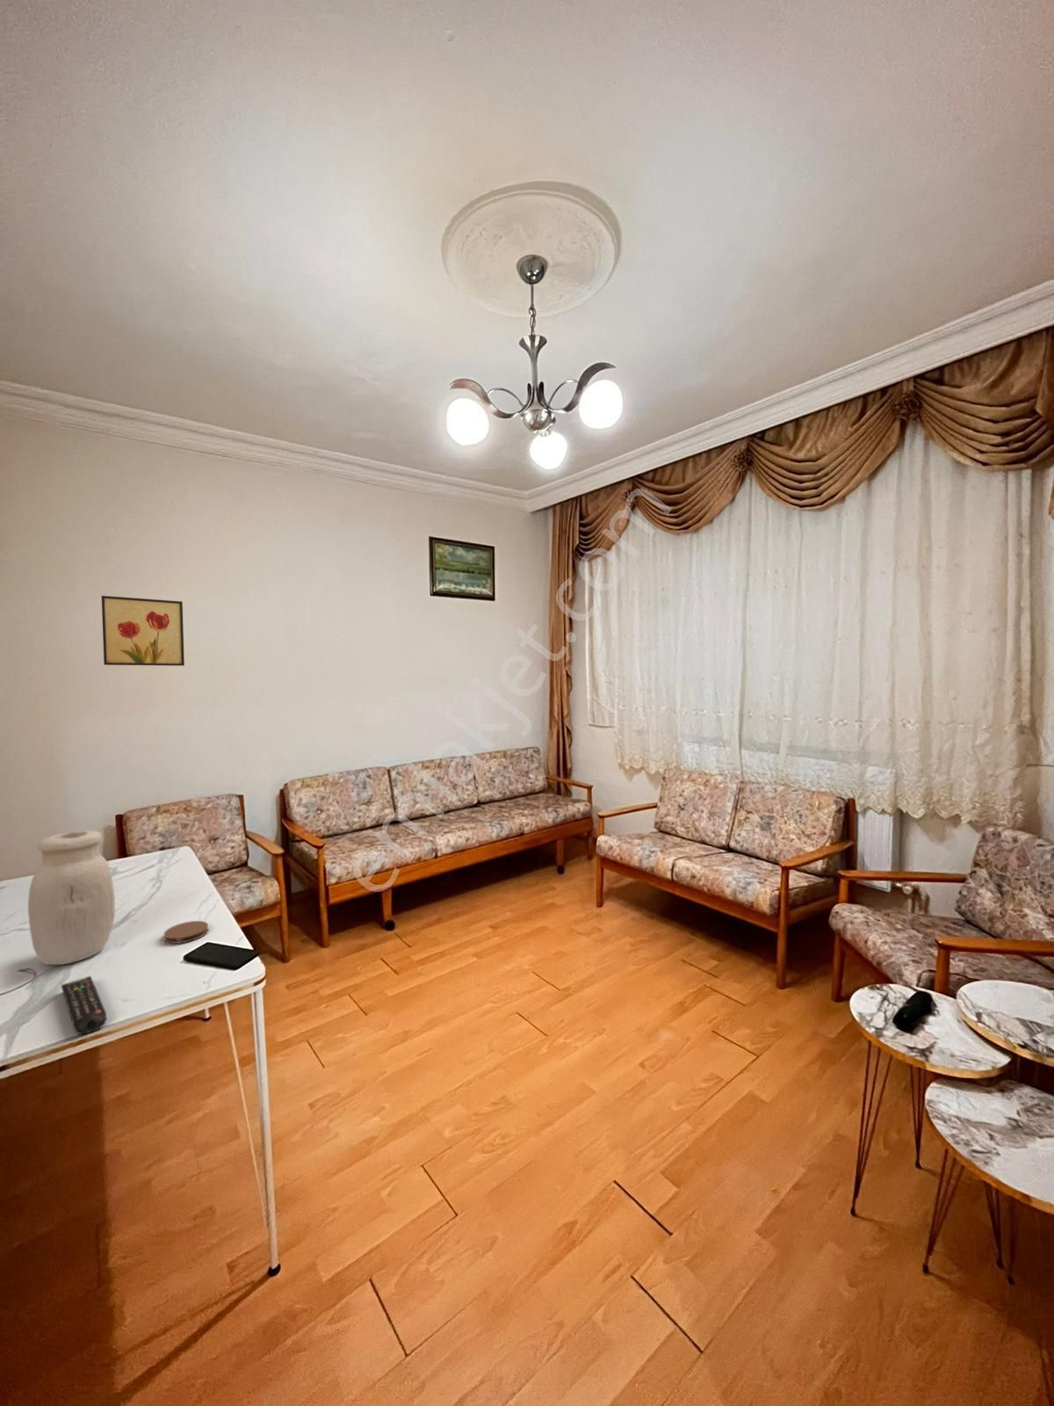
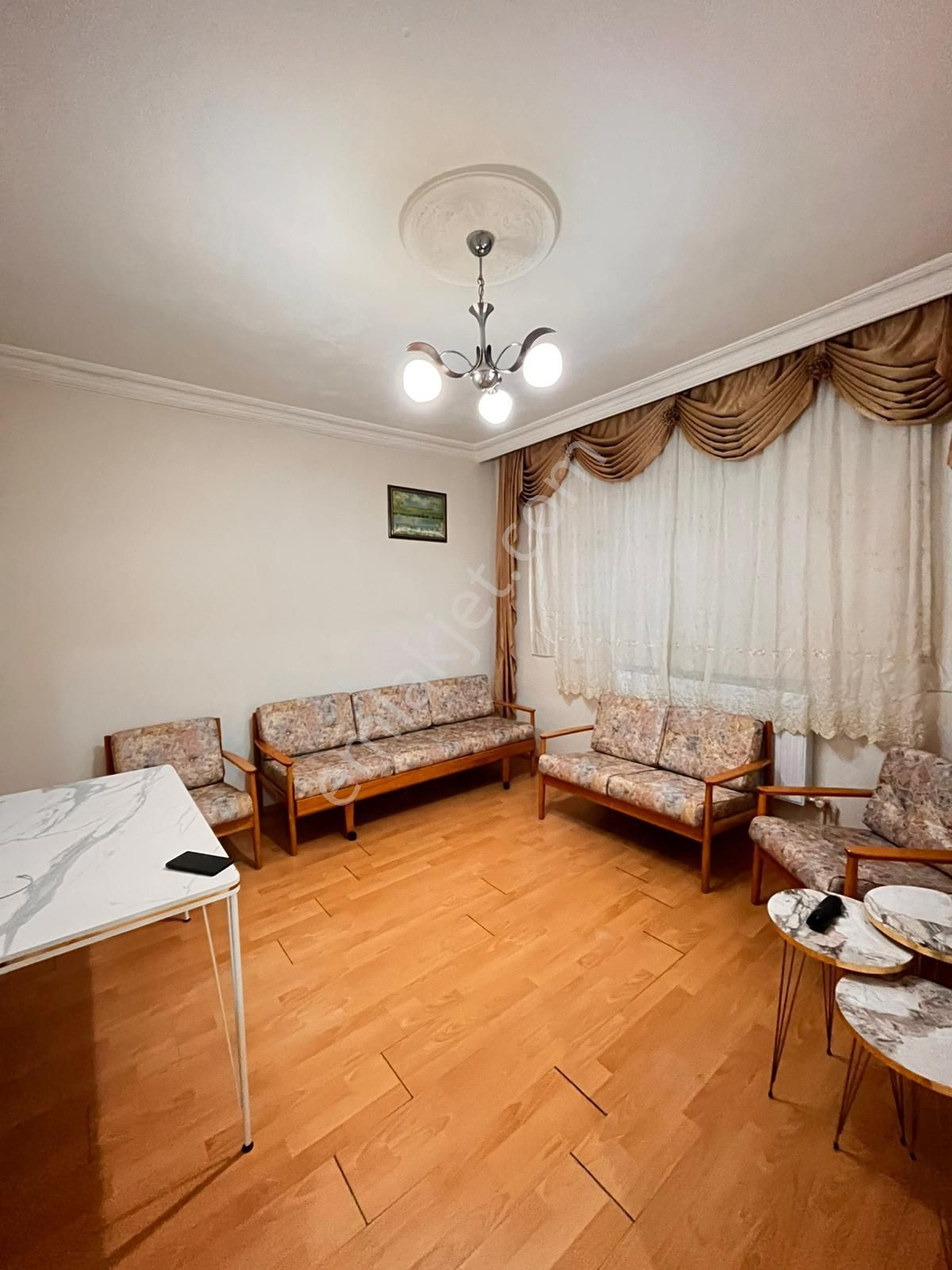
- wall art [101,595,185,666]
- remote control [61,975,108,1035]
- jar [28,829,116,965]
- coaster [163,920,209,944]
